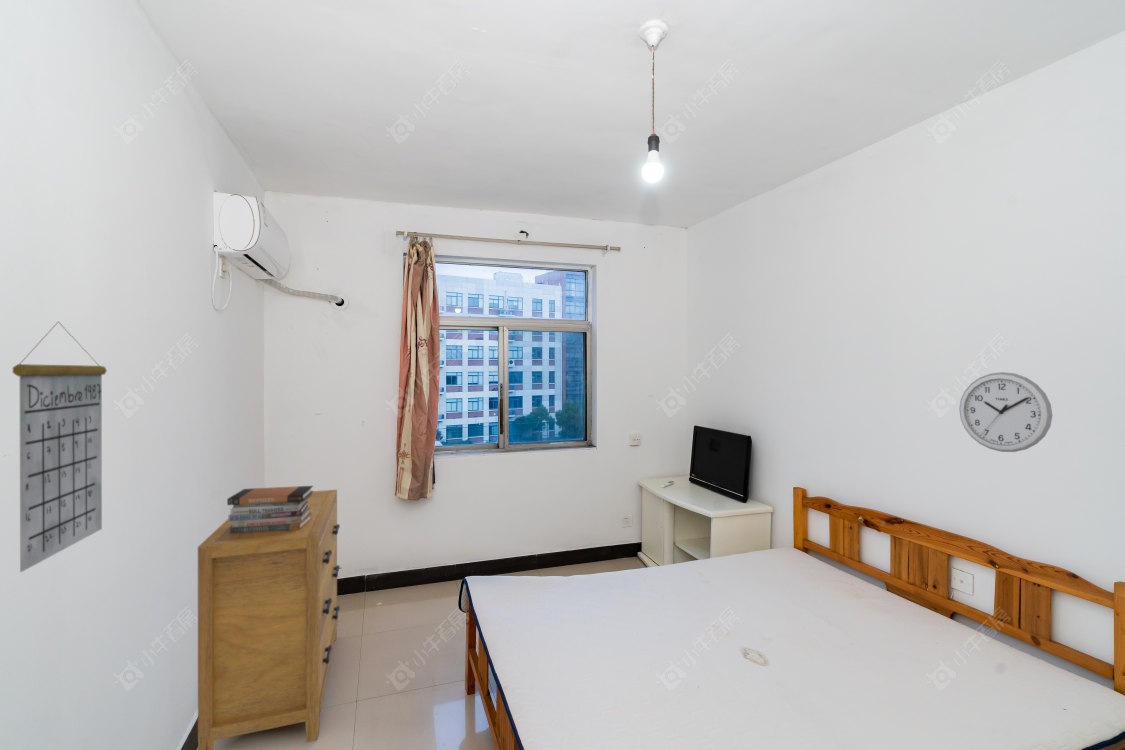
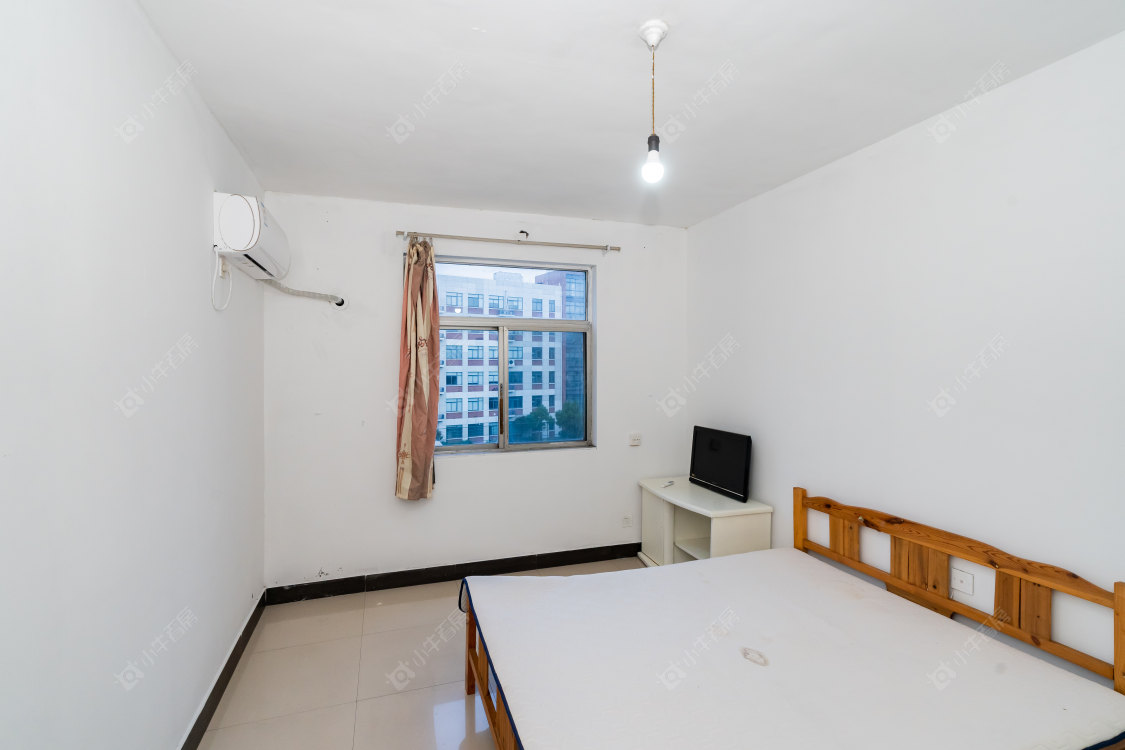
- book stack [226,485,314,533]
- calendar [12,321,108,573]
- dresser [197,489,341,750]
- wall clock [958,371,1053,453]
